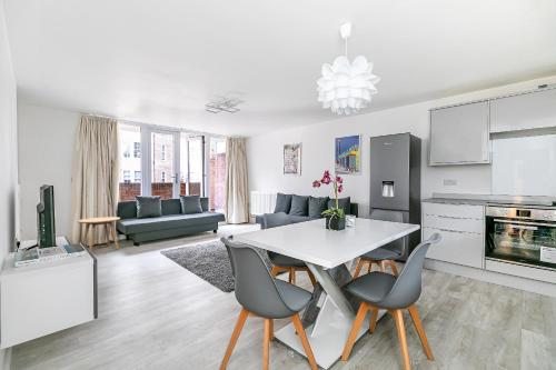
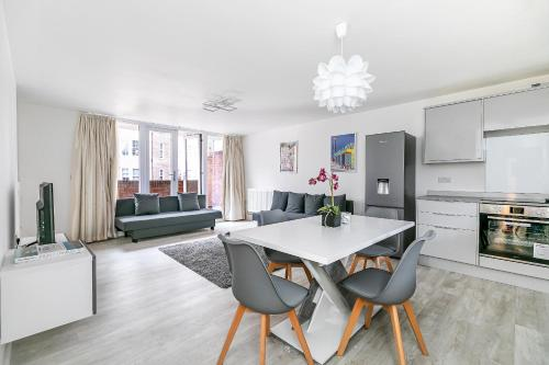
- side table [77,216,121,251]
